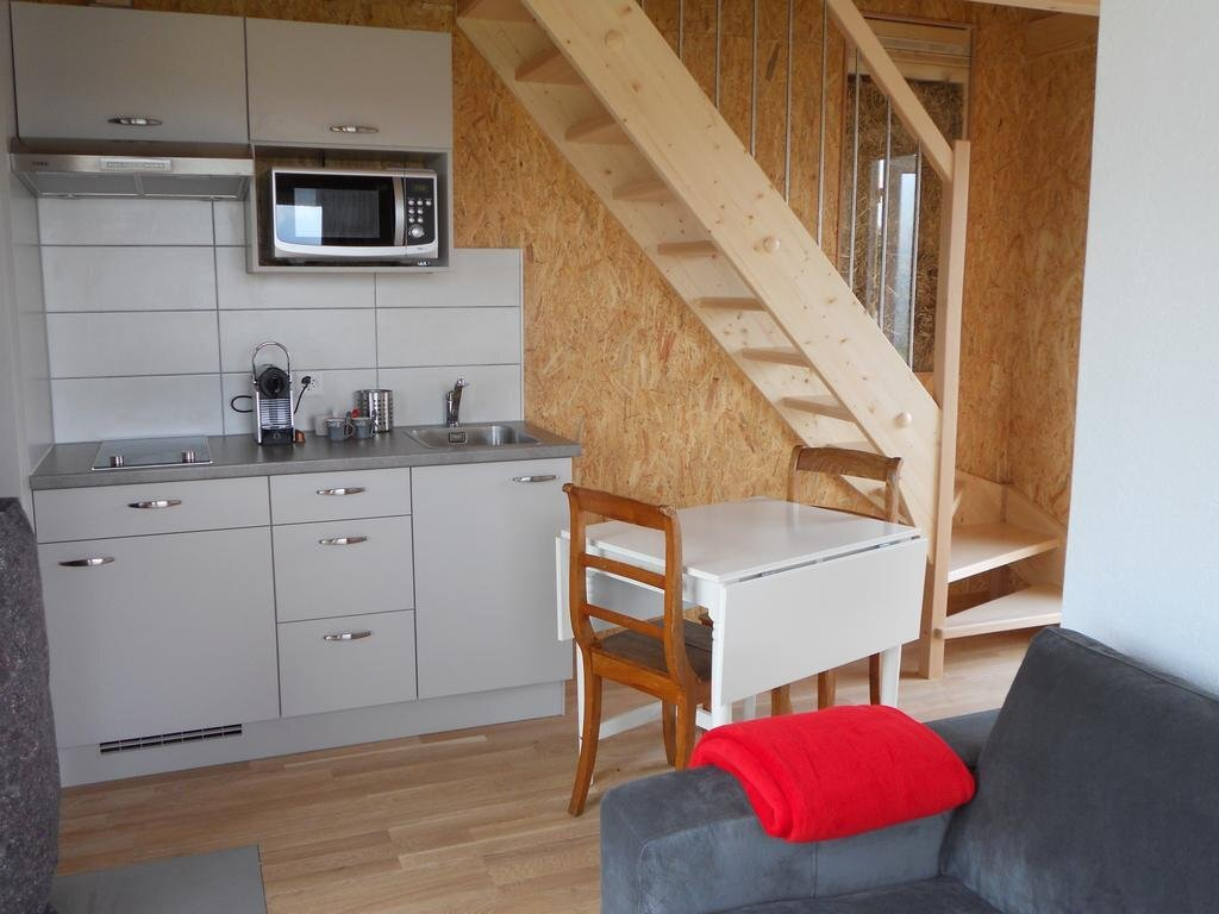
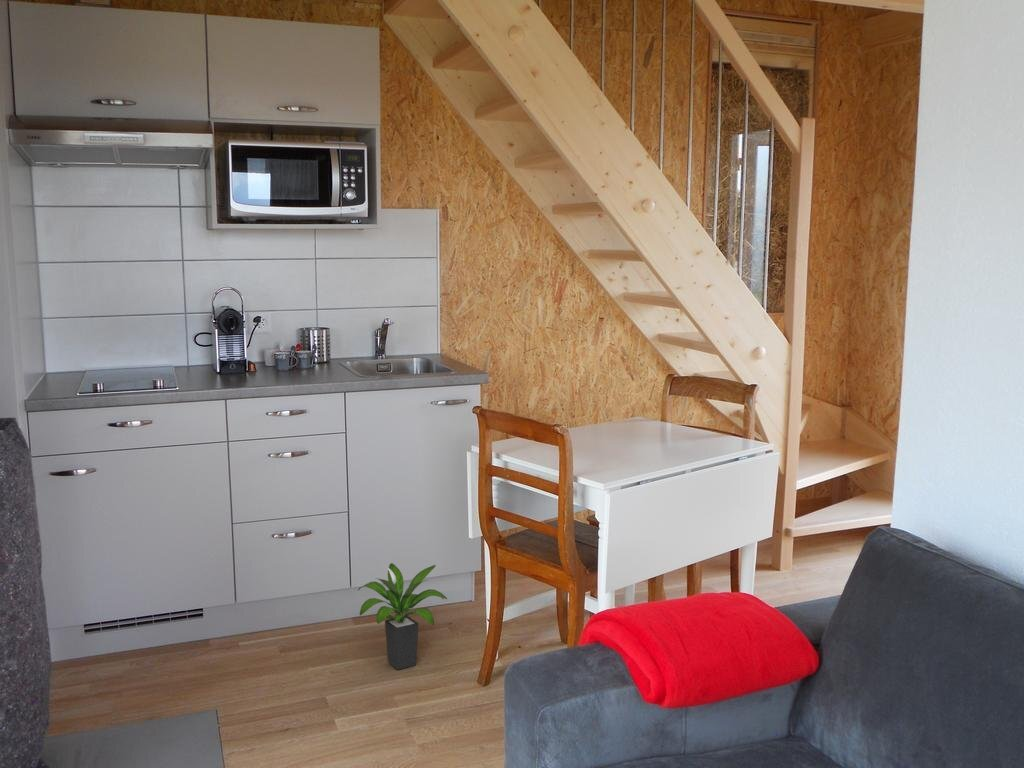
+ potted plant [357,562,448,671]
